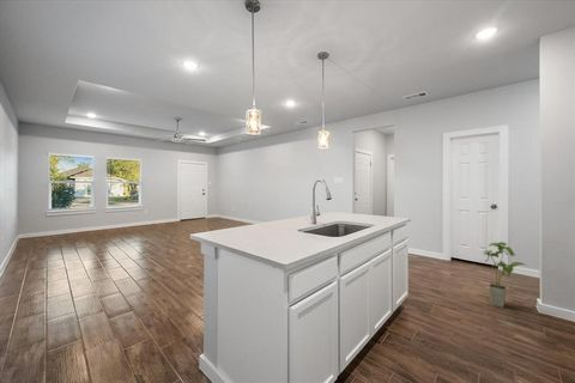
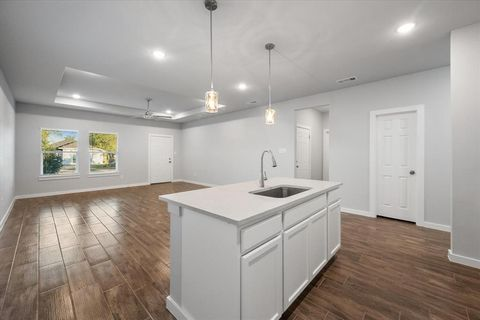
- house plant [482,241,528,309]
